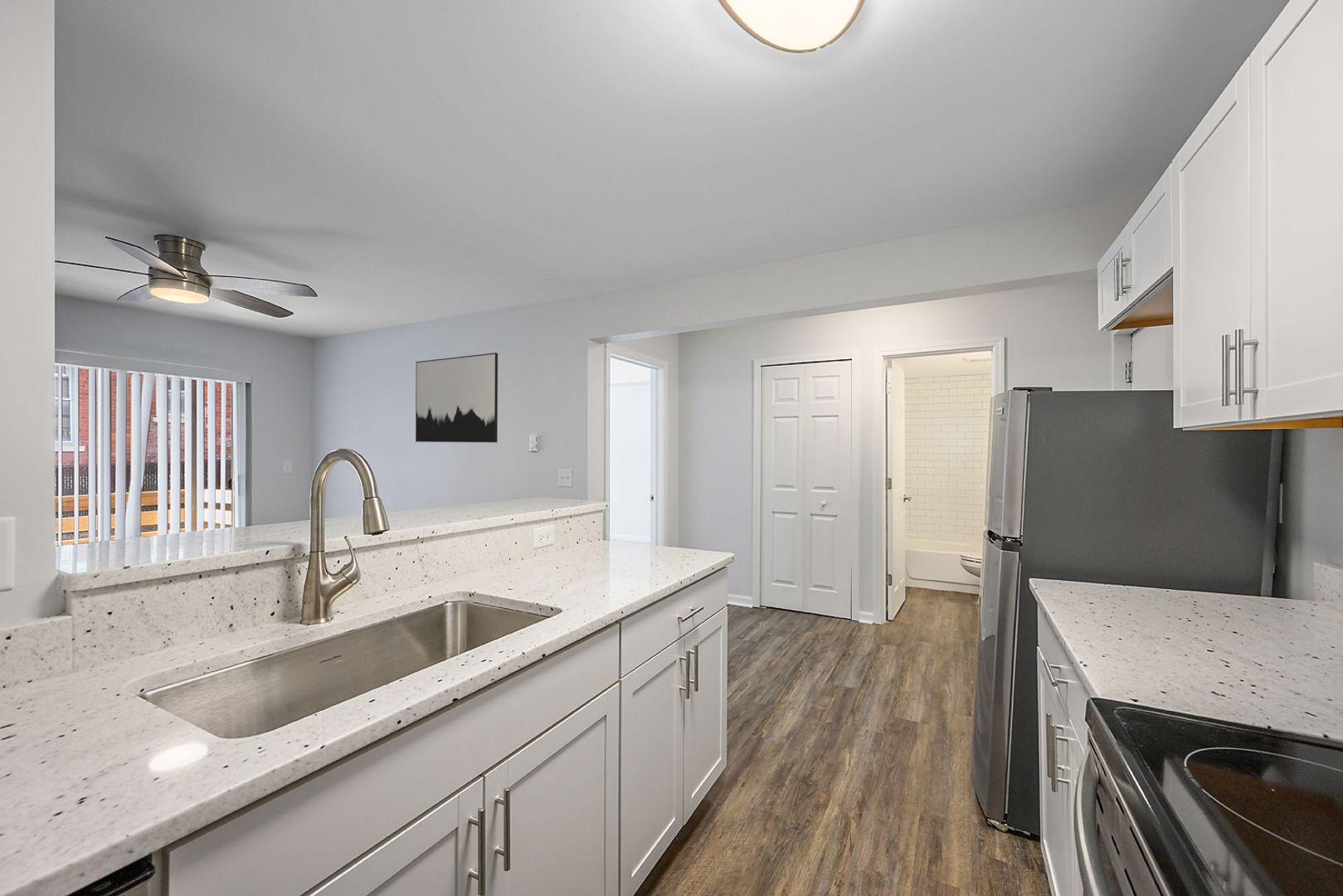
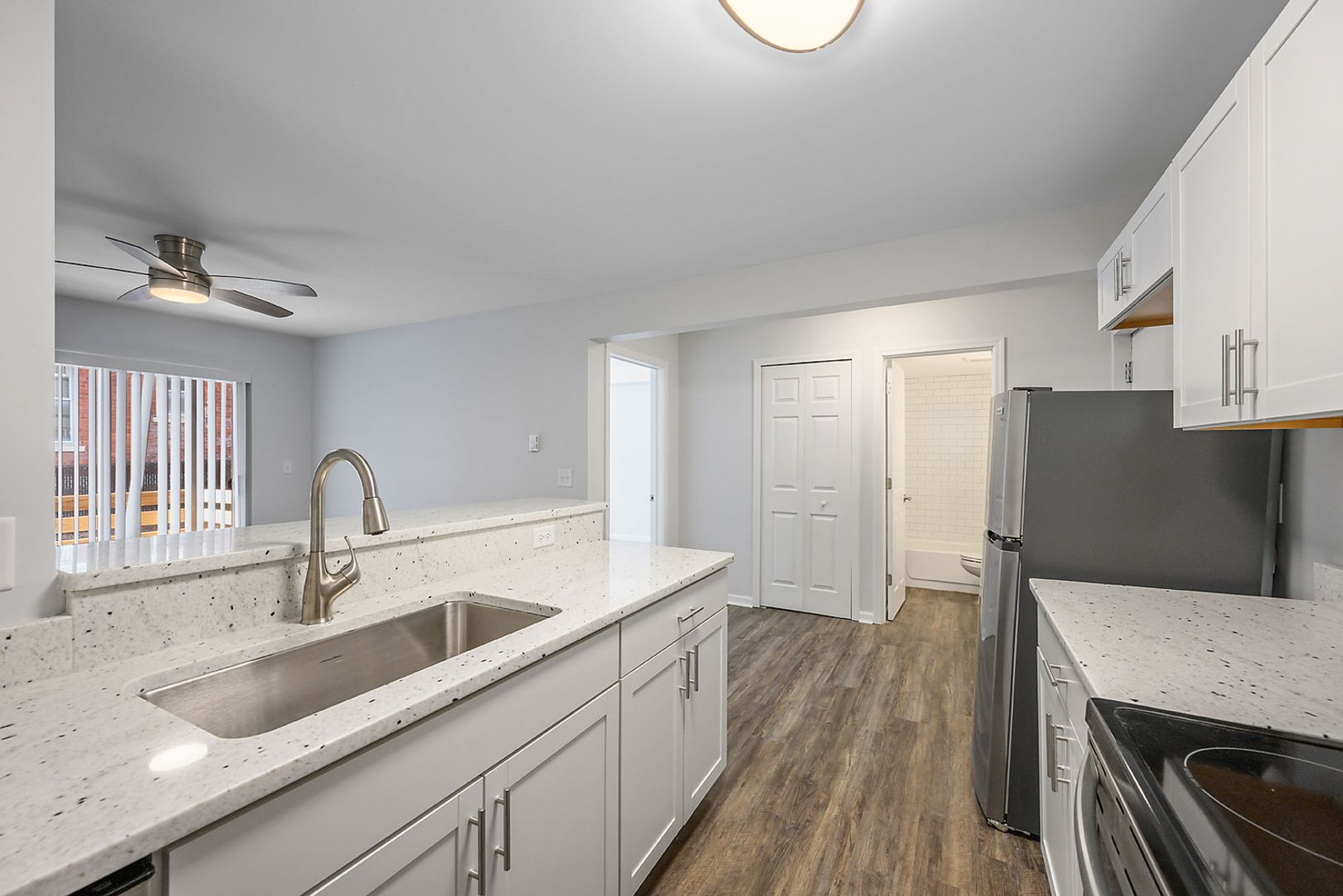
- wall art [415,352,499,443]
